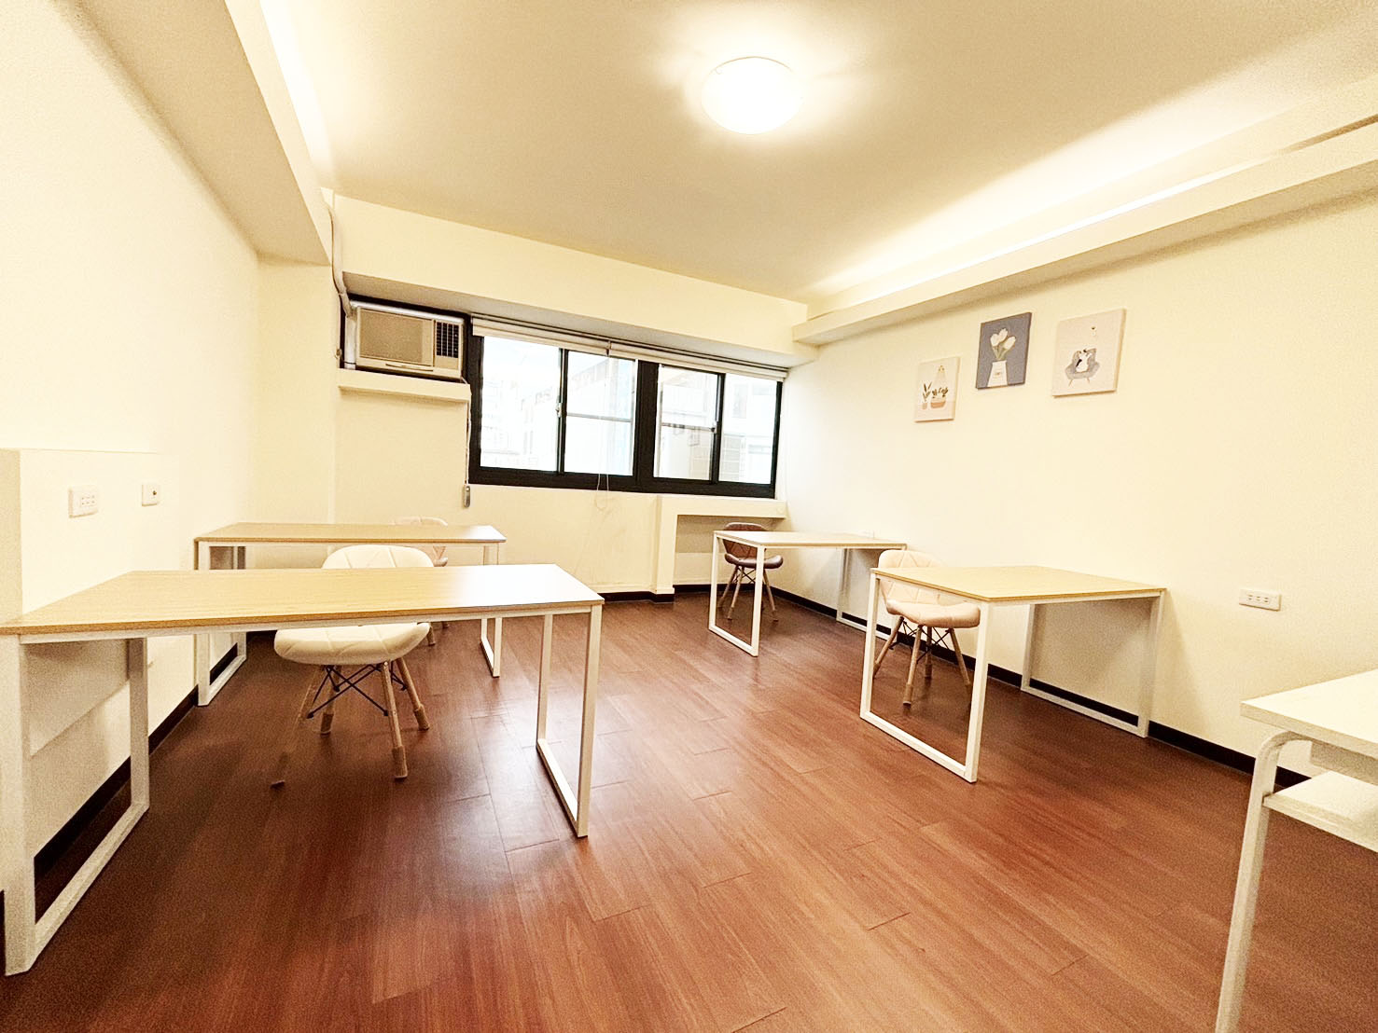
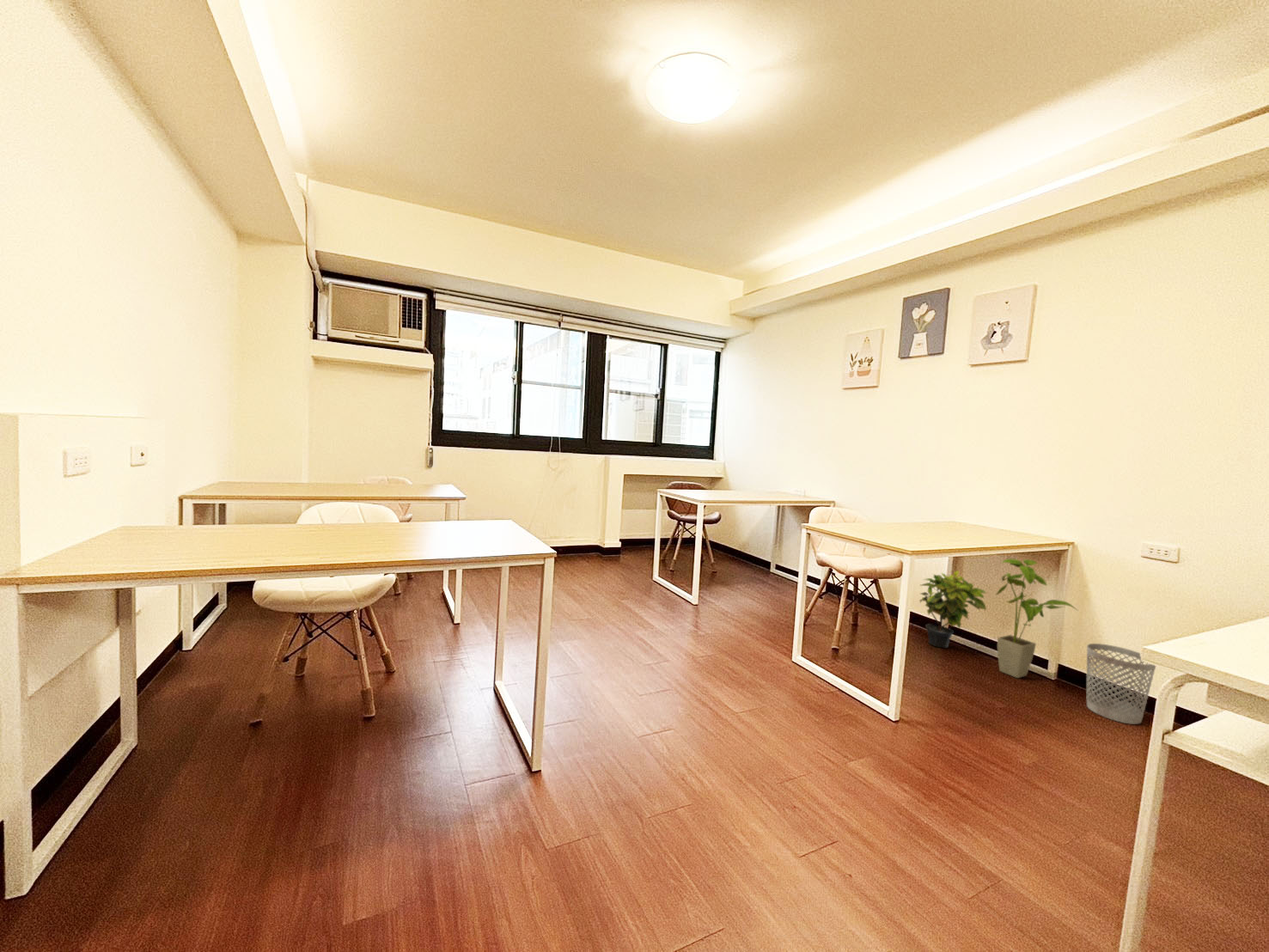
+ house plant [994,558,1078,679]
+ wastebasket [1086,643,1156,725]
+ potted plant [918,570,987,649]
